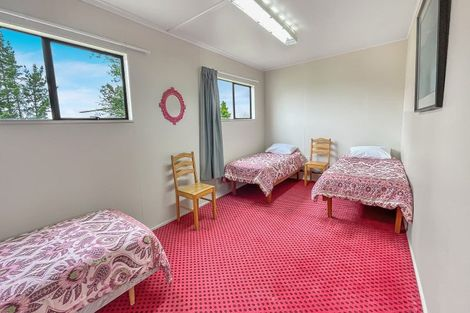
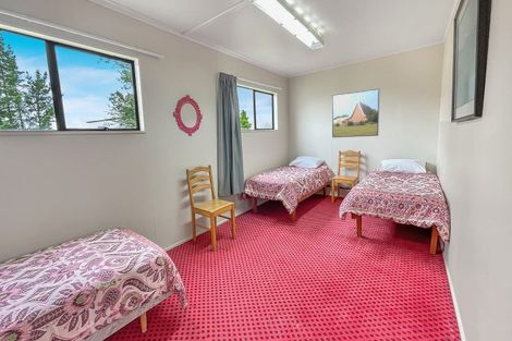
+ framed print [331,87,380,138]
